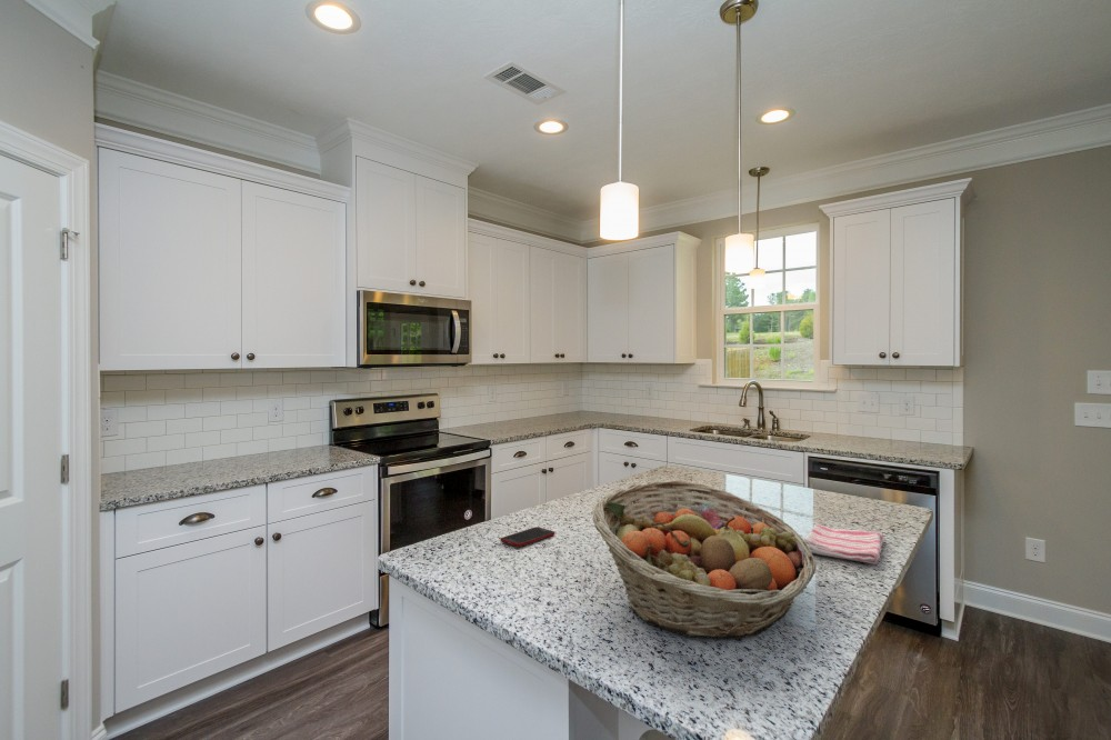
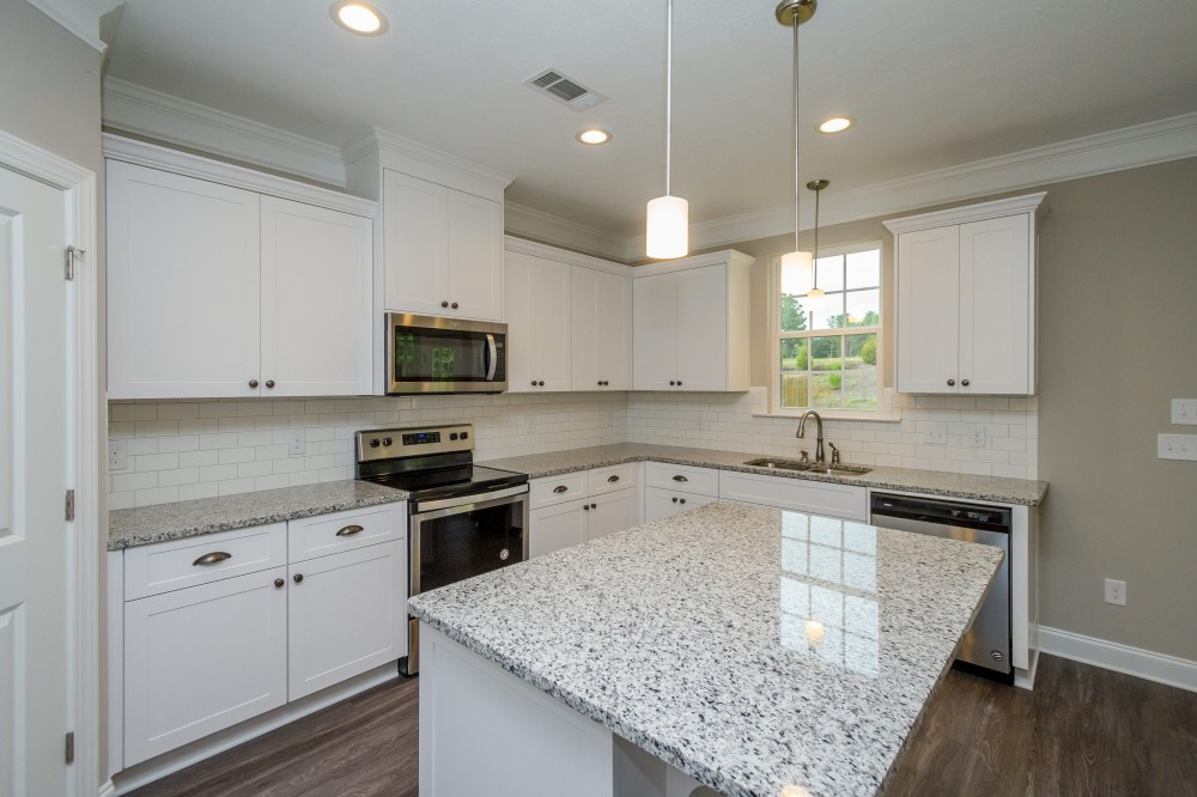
- dish towel [803,523,884,564]
- fruit basket [592,479,817,640]
- cell phone [500,526,556,548]
